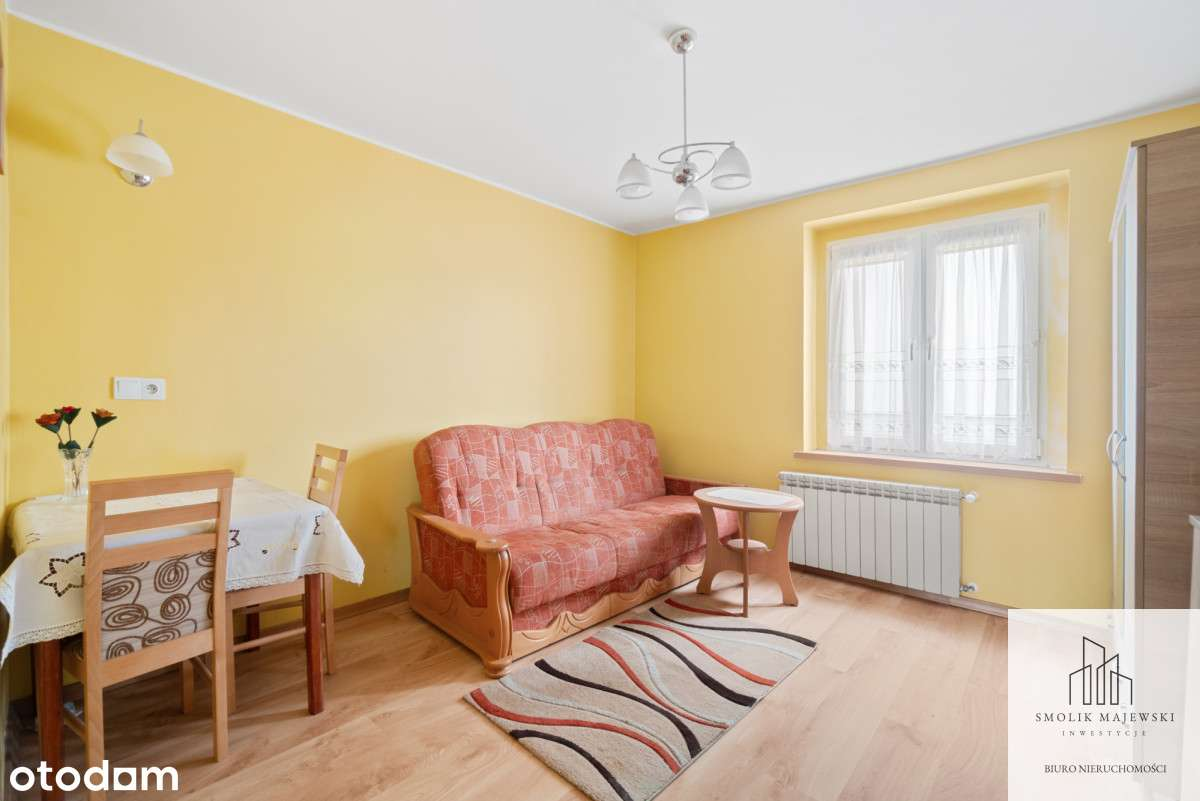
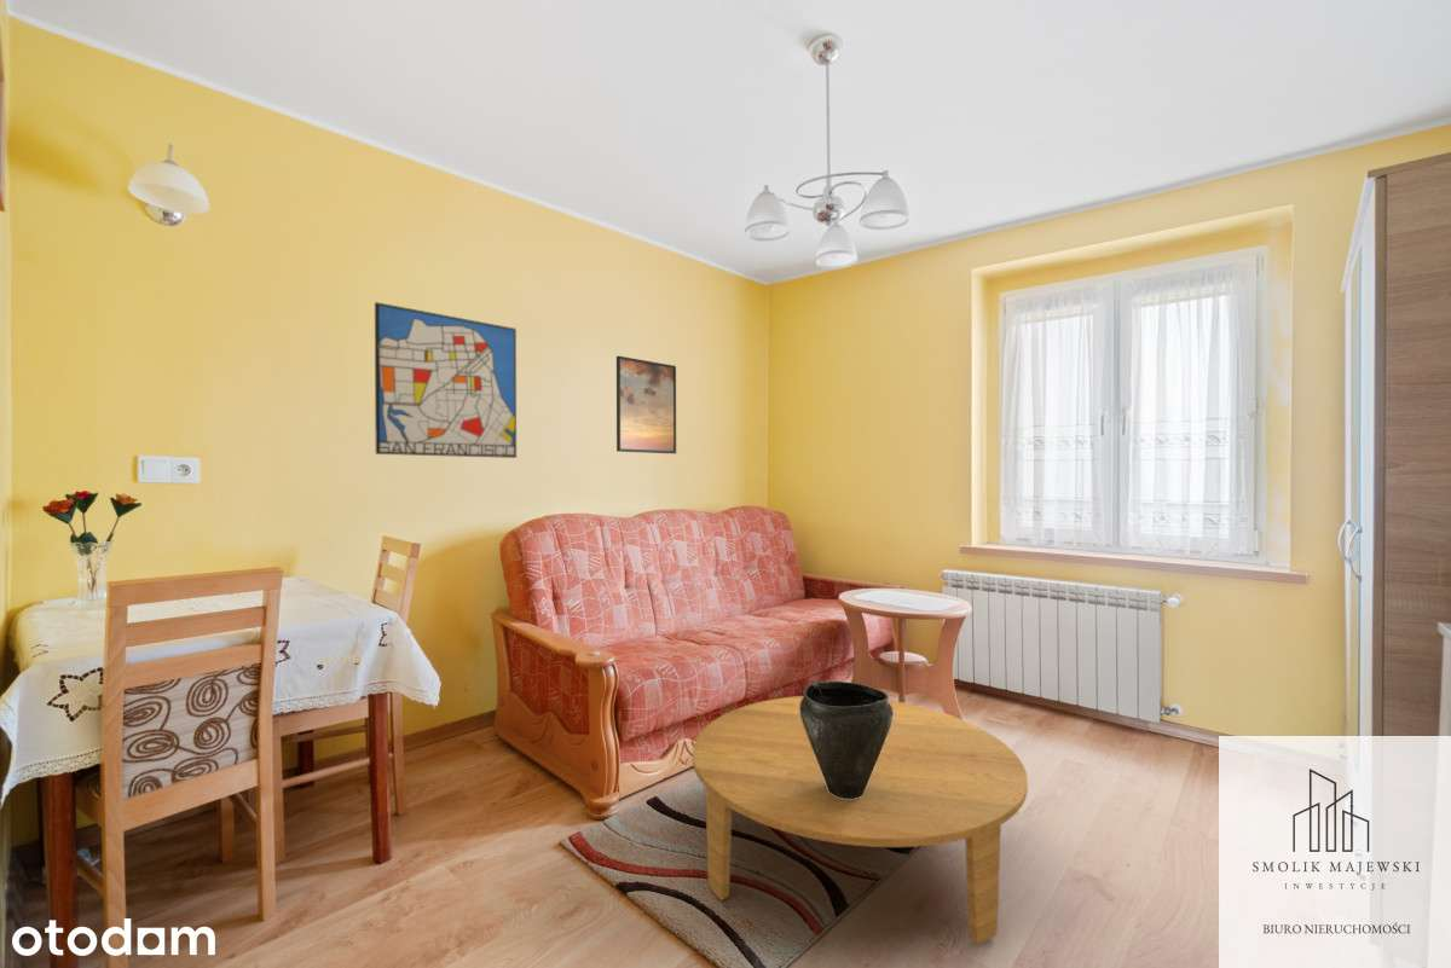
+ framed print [615,354,677,454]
+ coffee table [692,695,1029,946]
+ wall art [374,301,518,459]
+ vase [799,680,894,799]
